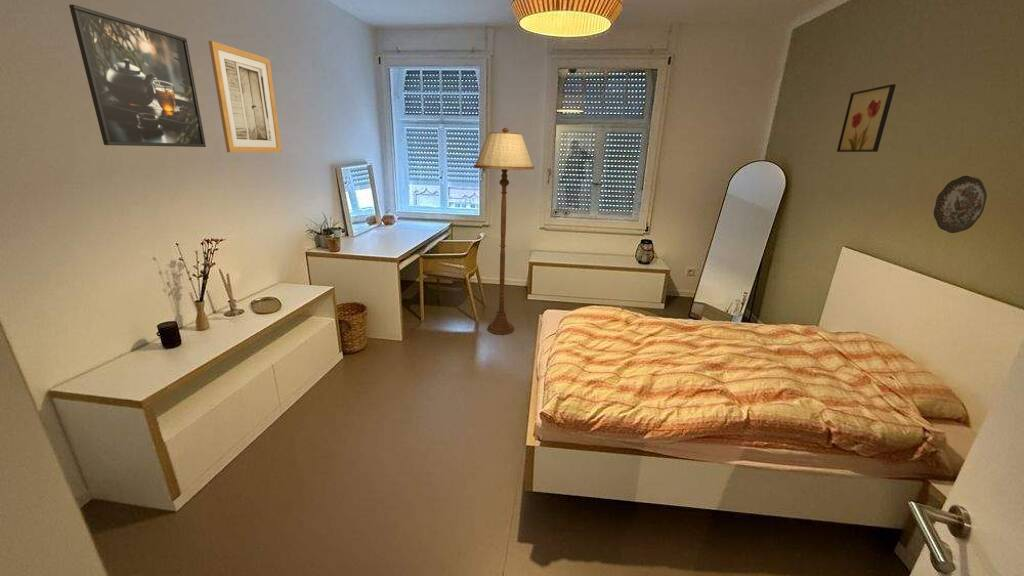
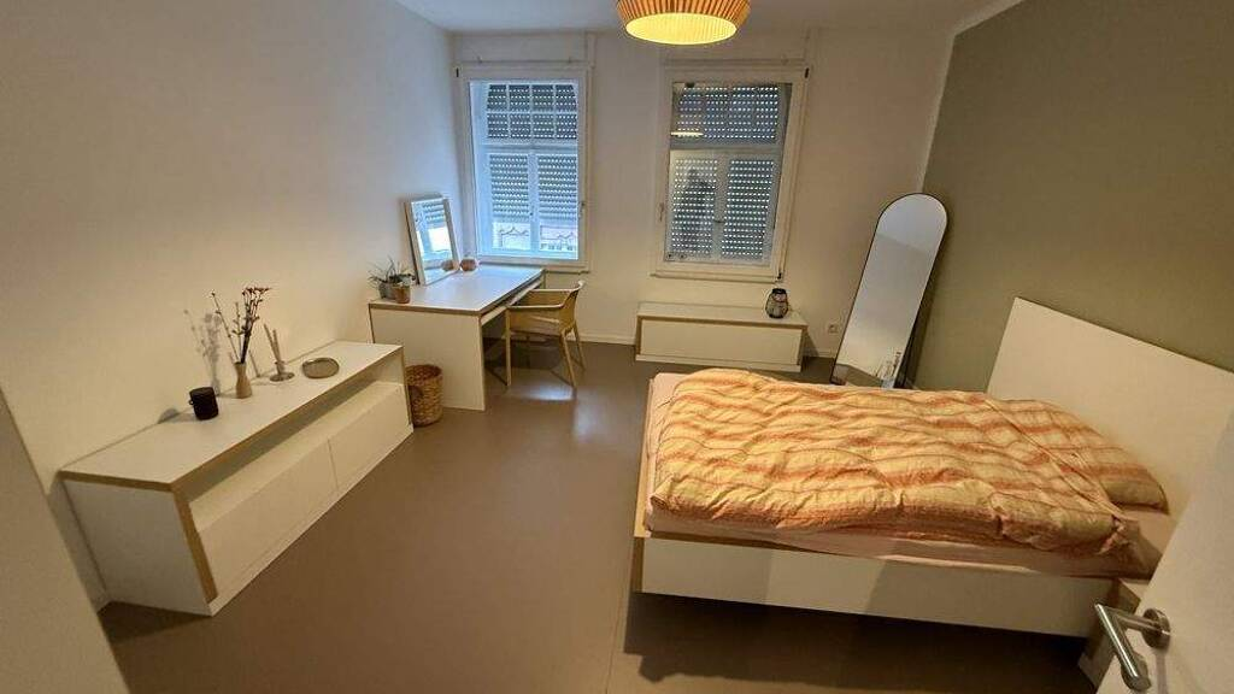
- floor lamp [473,127,535,335]
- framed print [68,4,207,148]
- decorative plate [933,175,988,234]
- wall art [208,40,283,153]
- wall art [836,83,897,153]
